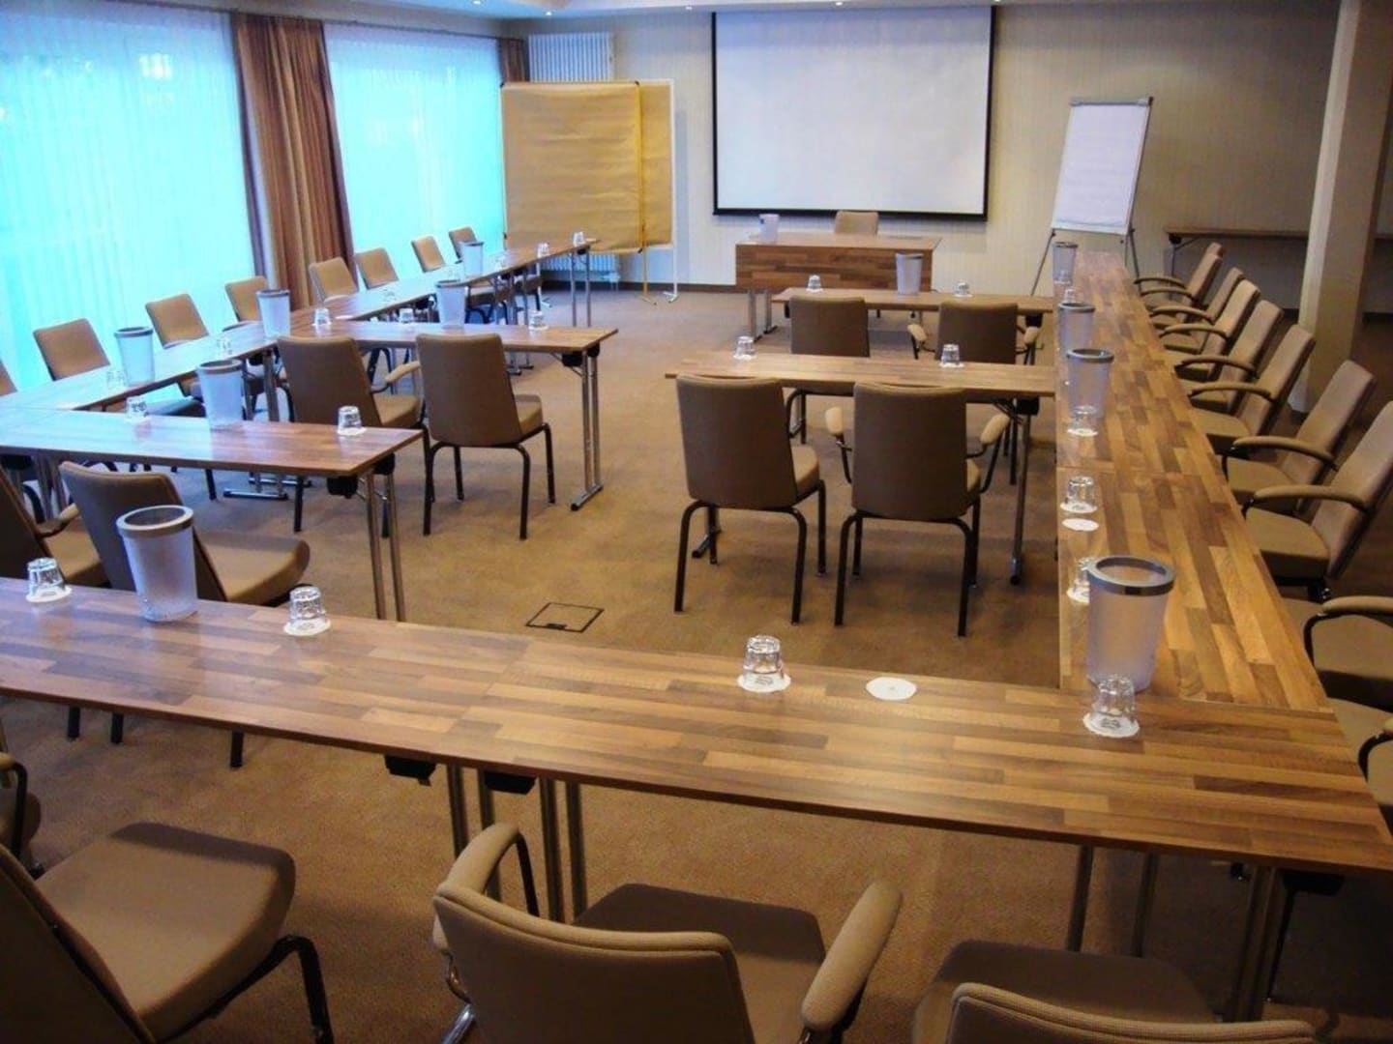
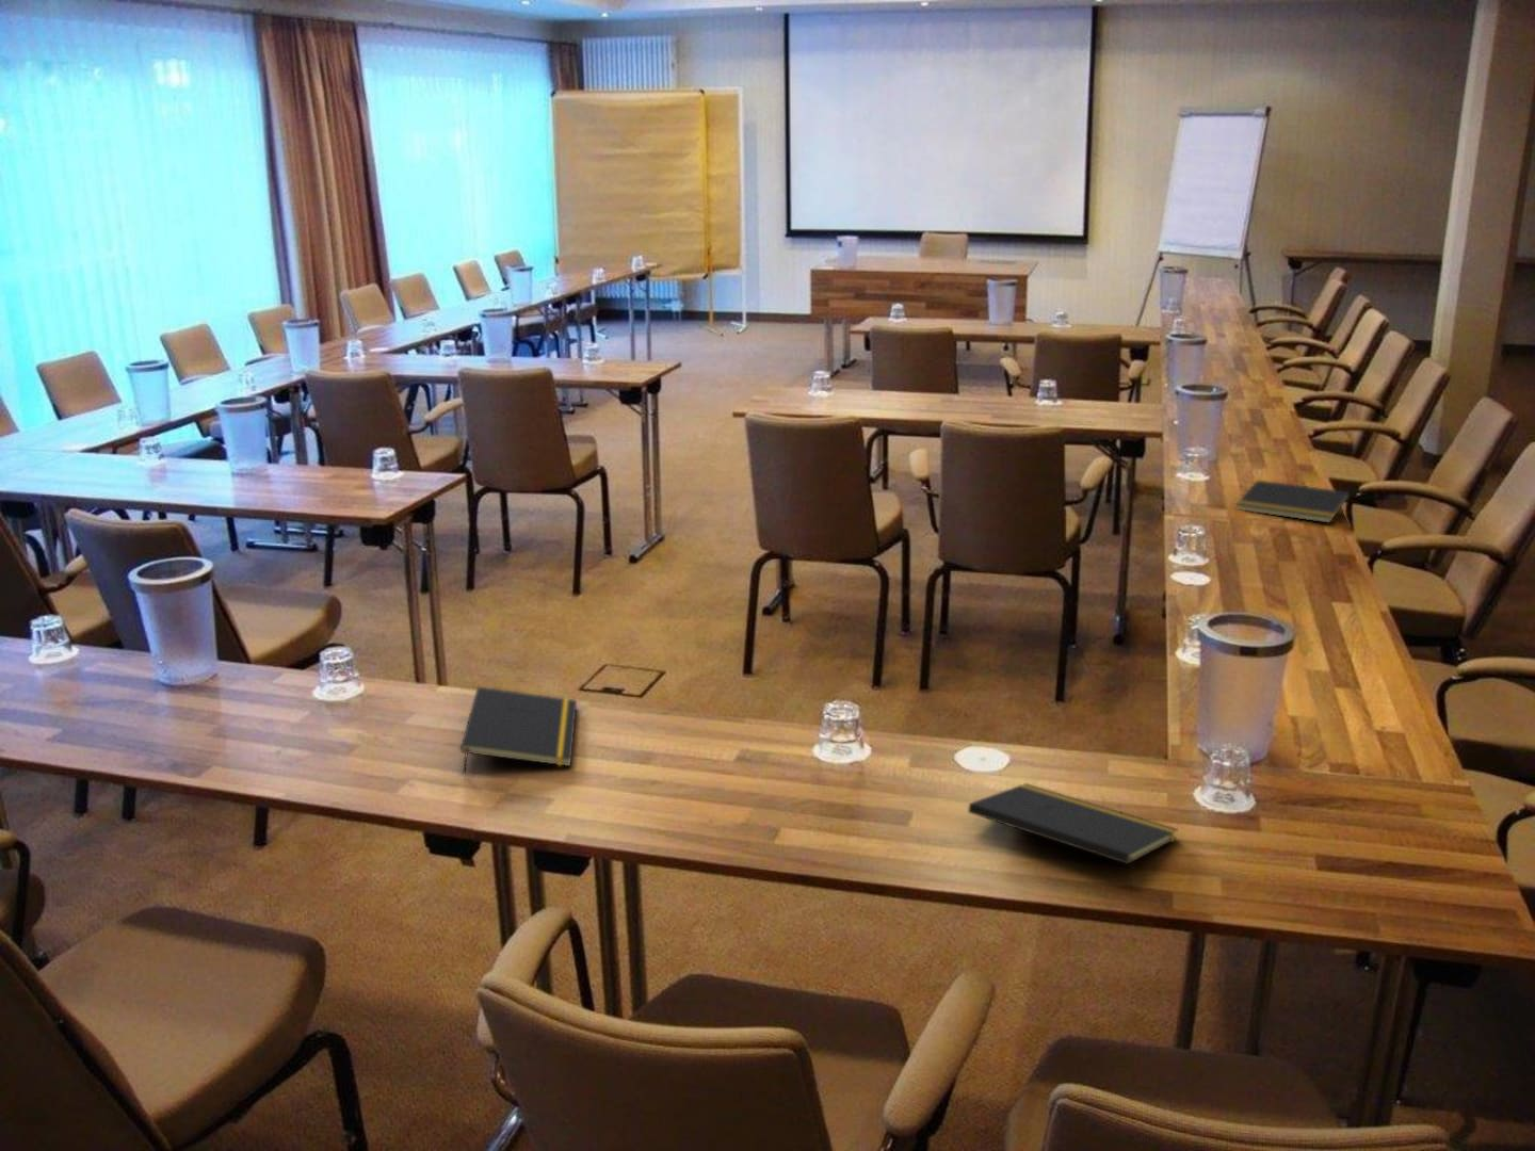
+ notepad [459,687,578,775]
+ notepad [1234,480,1350,525]
+ notepad [967,782,1178,889]
